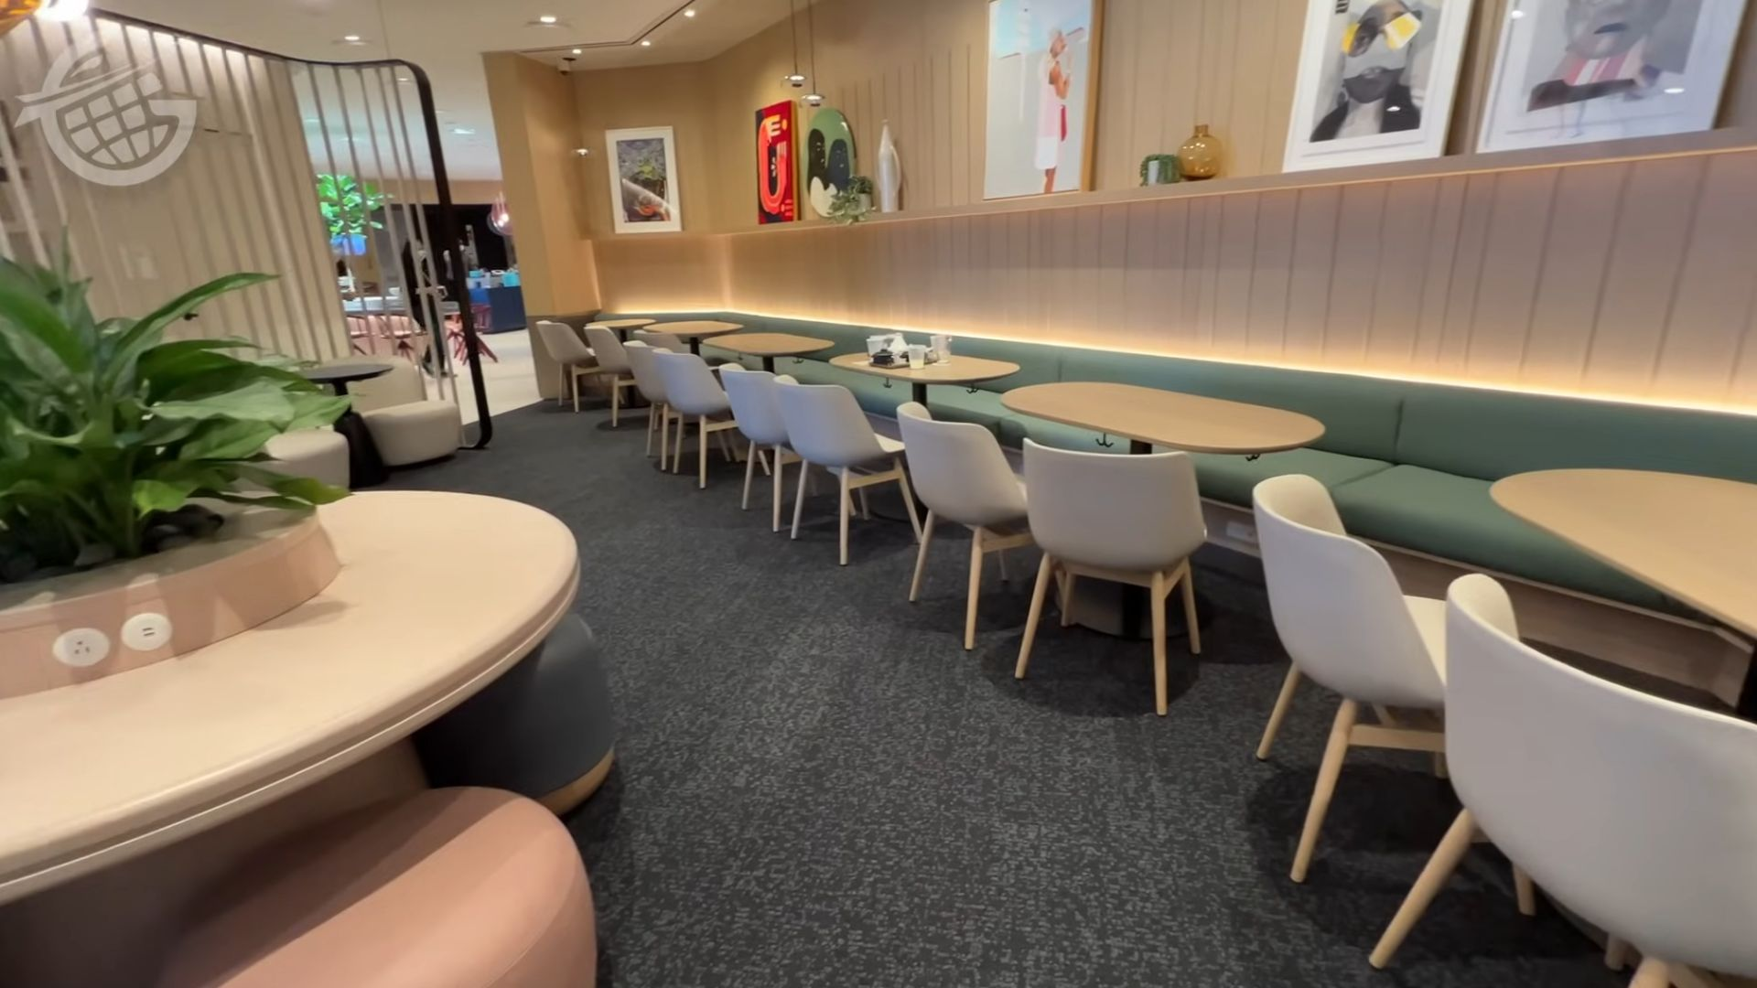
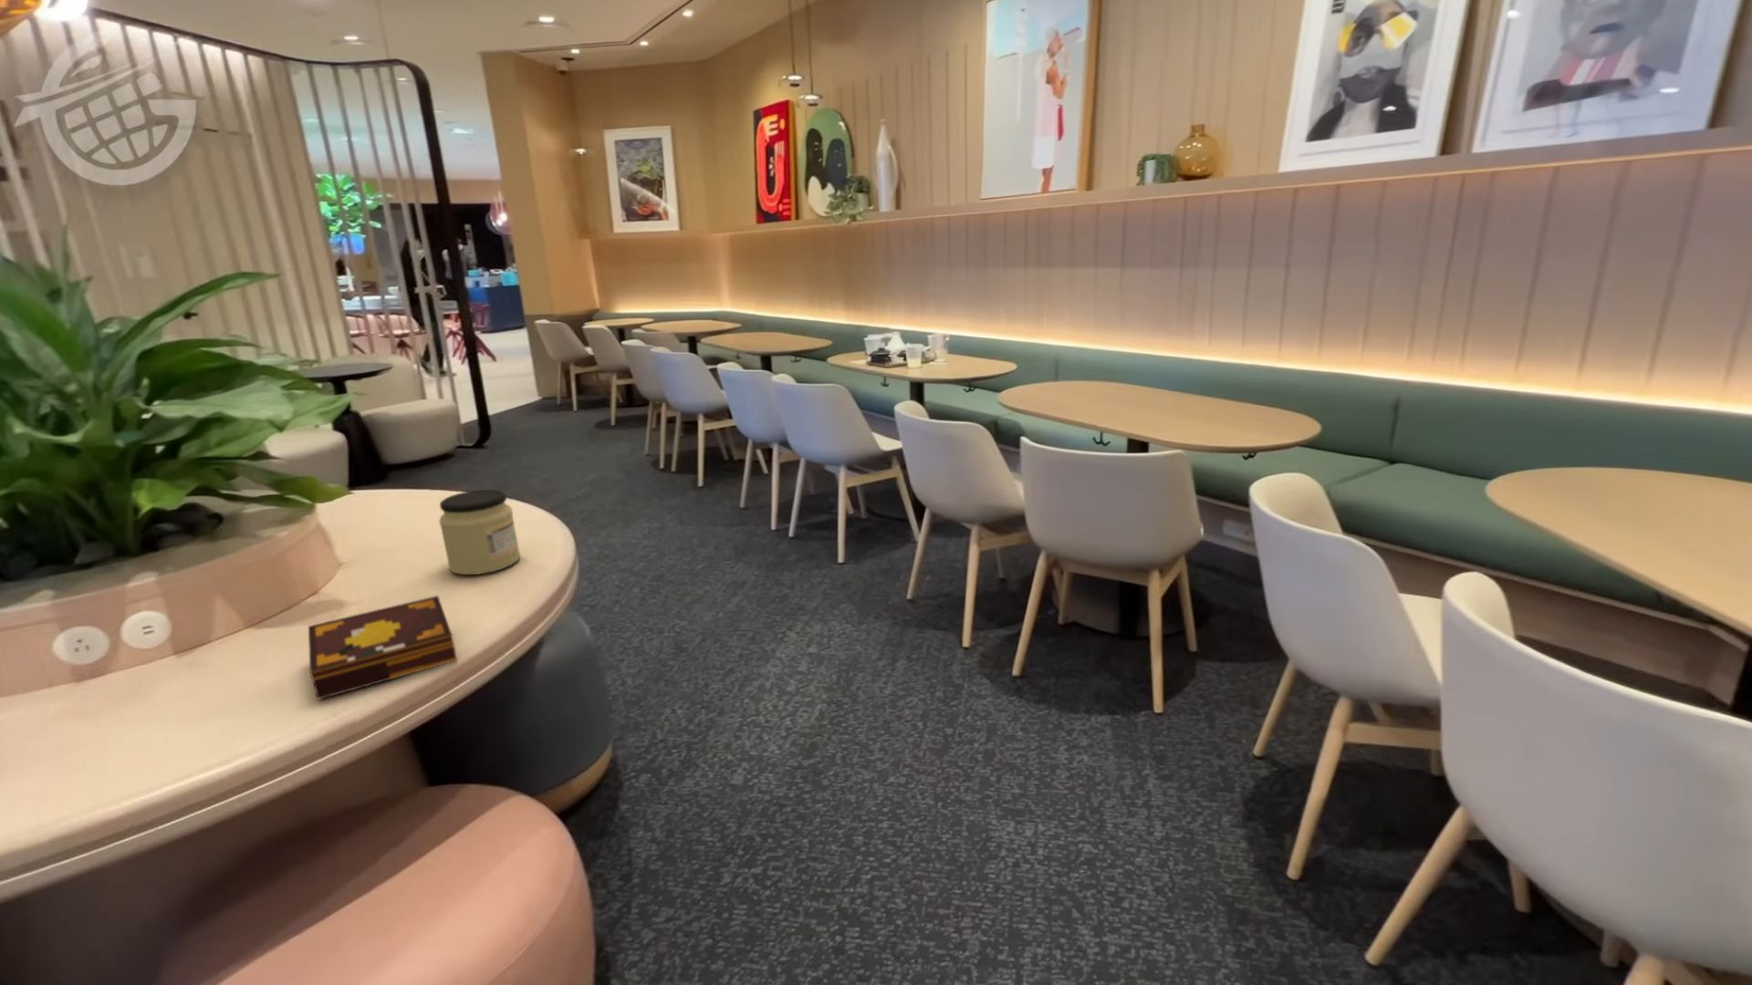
+ jar [438,488,521,576]
+ book [308,594,458,700]
